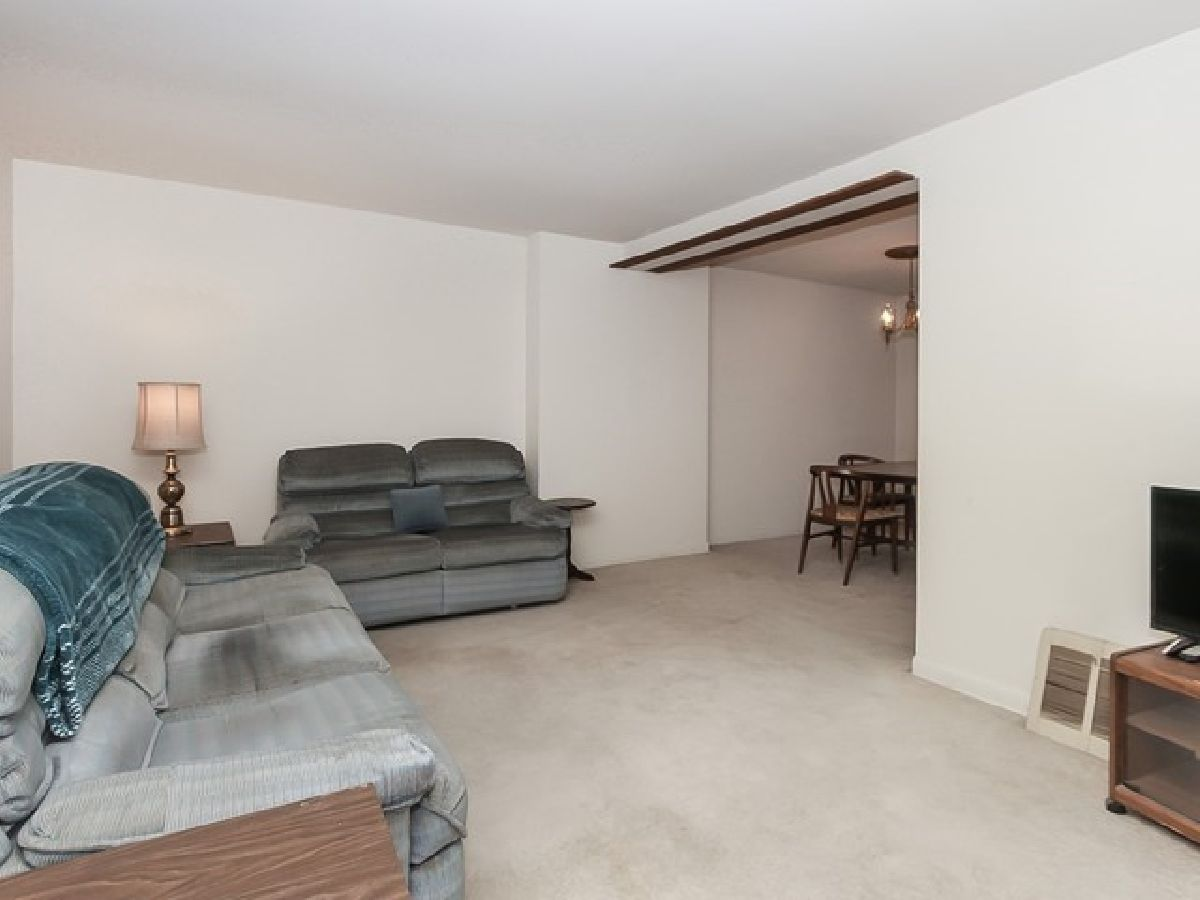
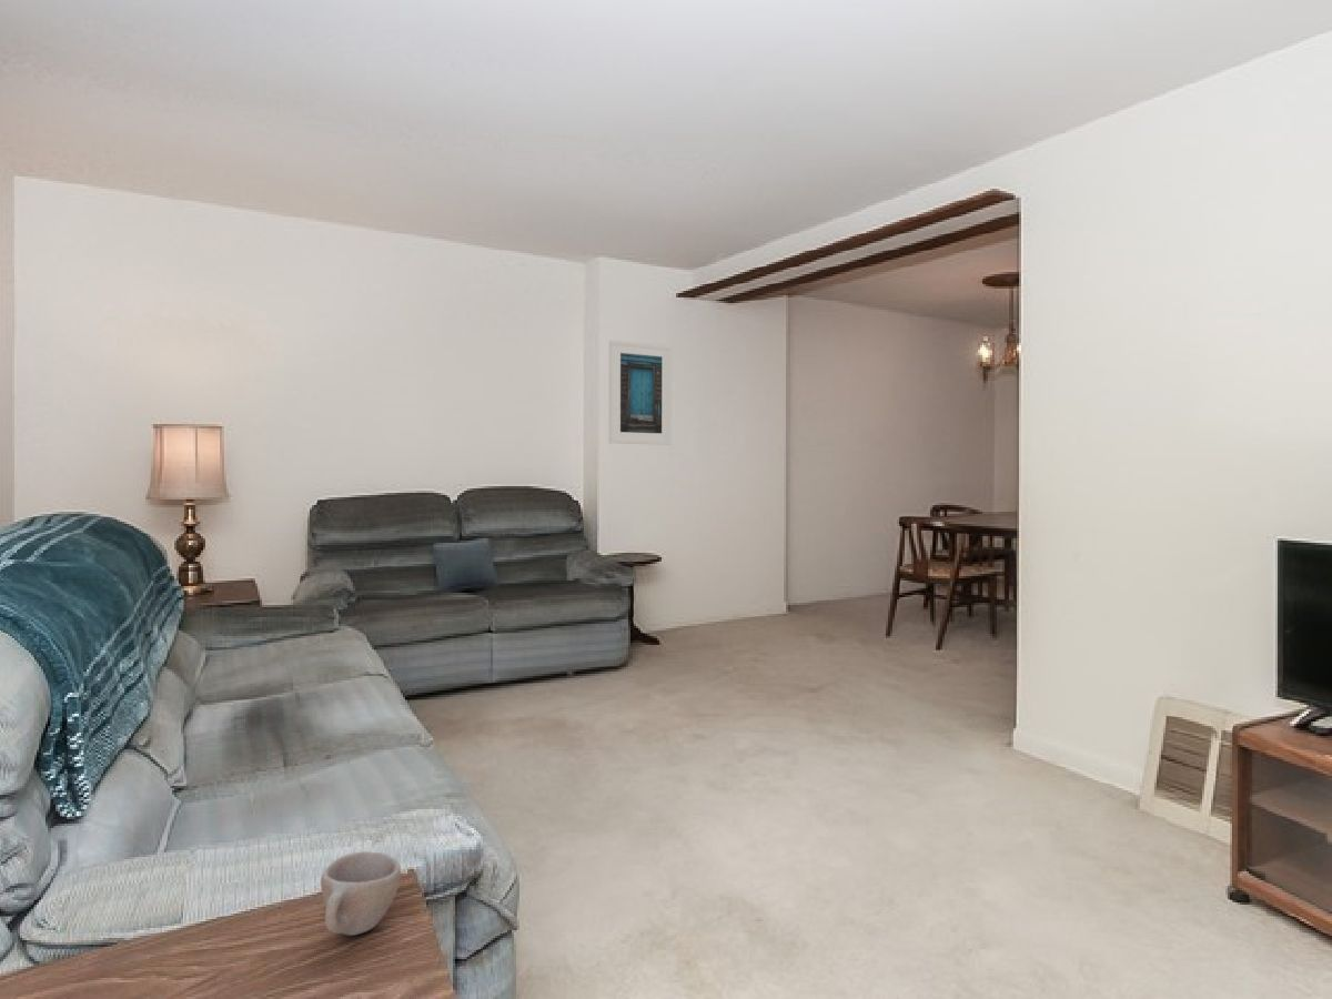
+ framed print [608,340,673,446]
+ cup [320,850,402,937]
